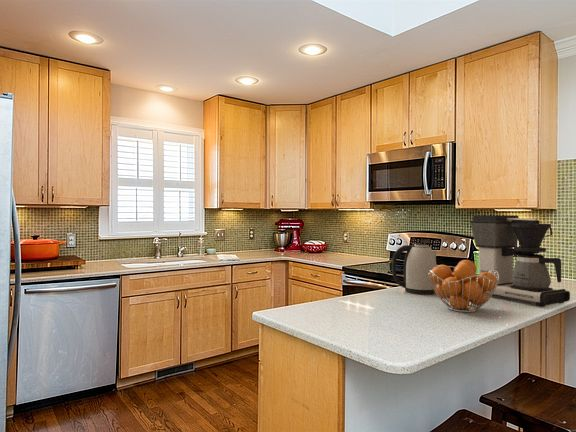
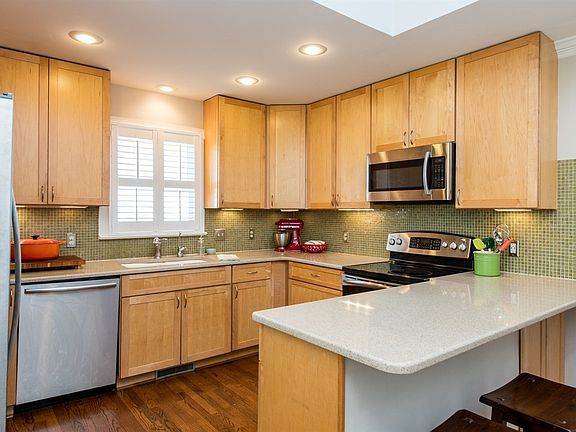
- fruit basket [428,259,499,313]
- coffee maker [469,214,571,308]
- kettle [391,242,438,295]
